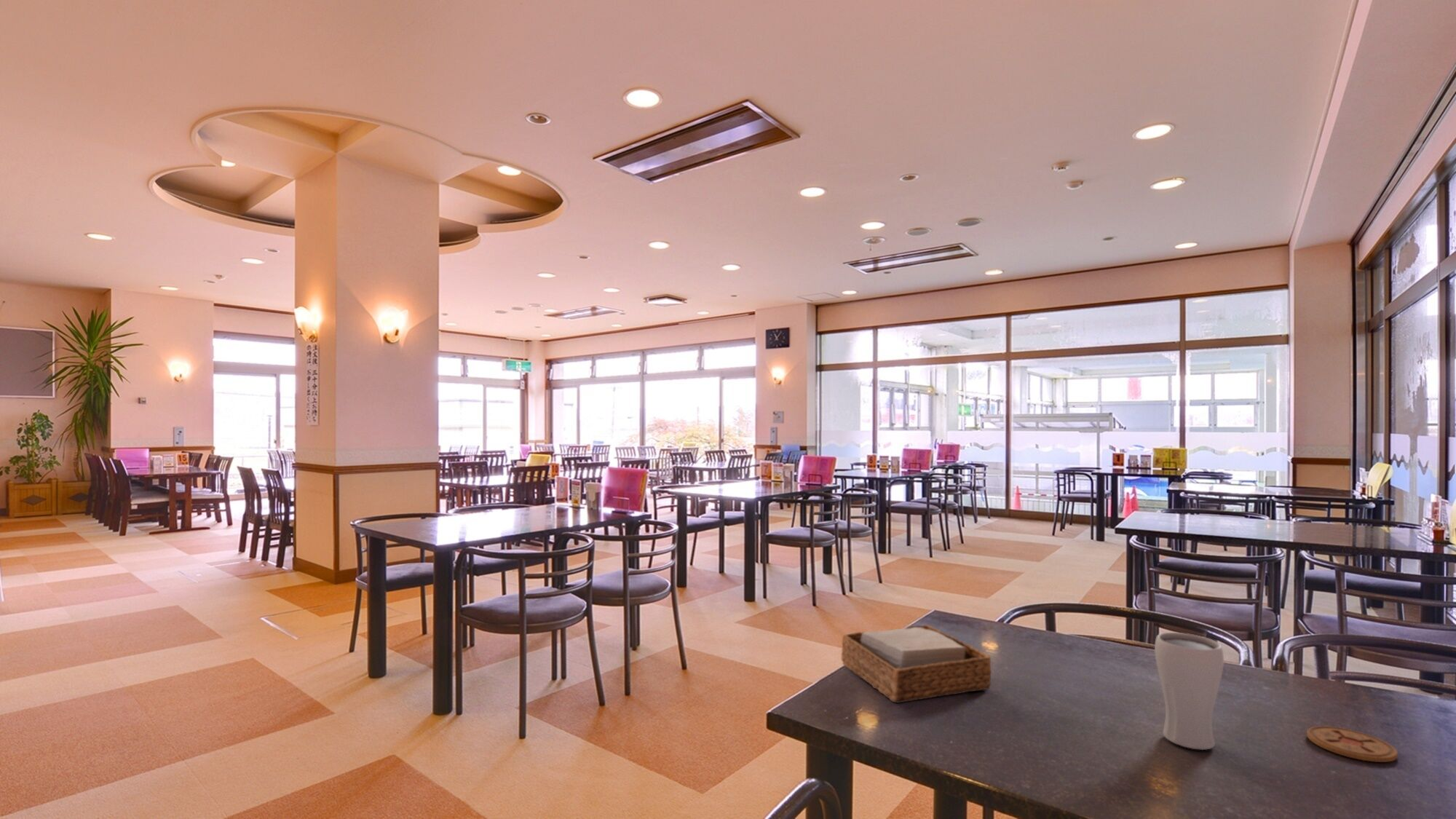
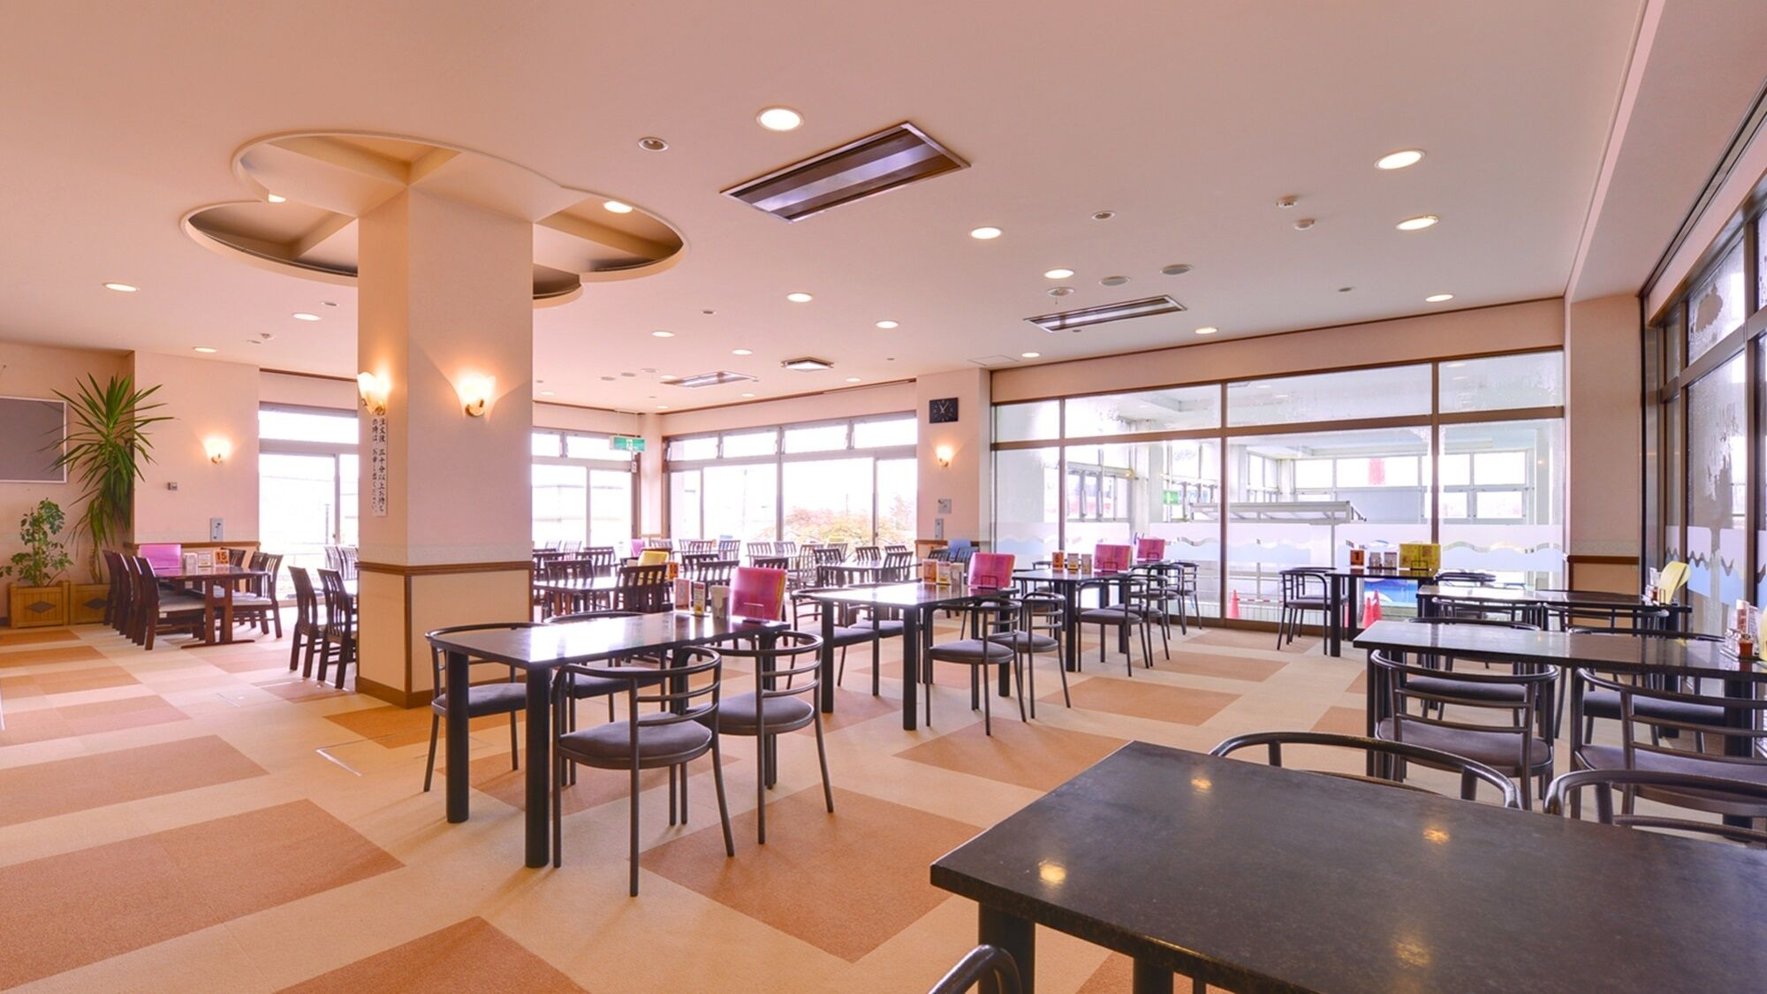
- coaster [1306,725,1398,763]
- napkin holder [841,624,992,703]
- drinking glass [1154,632,1224,751]
